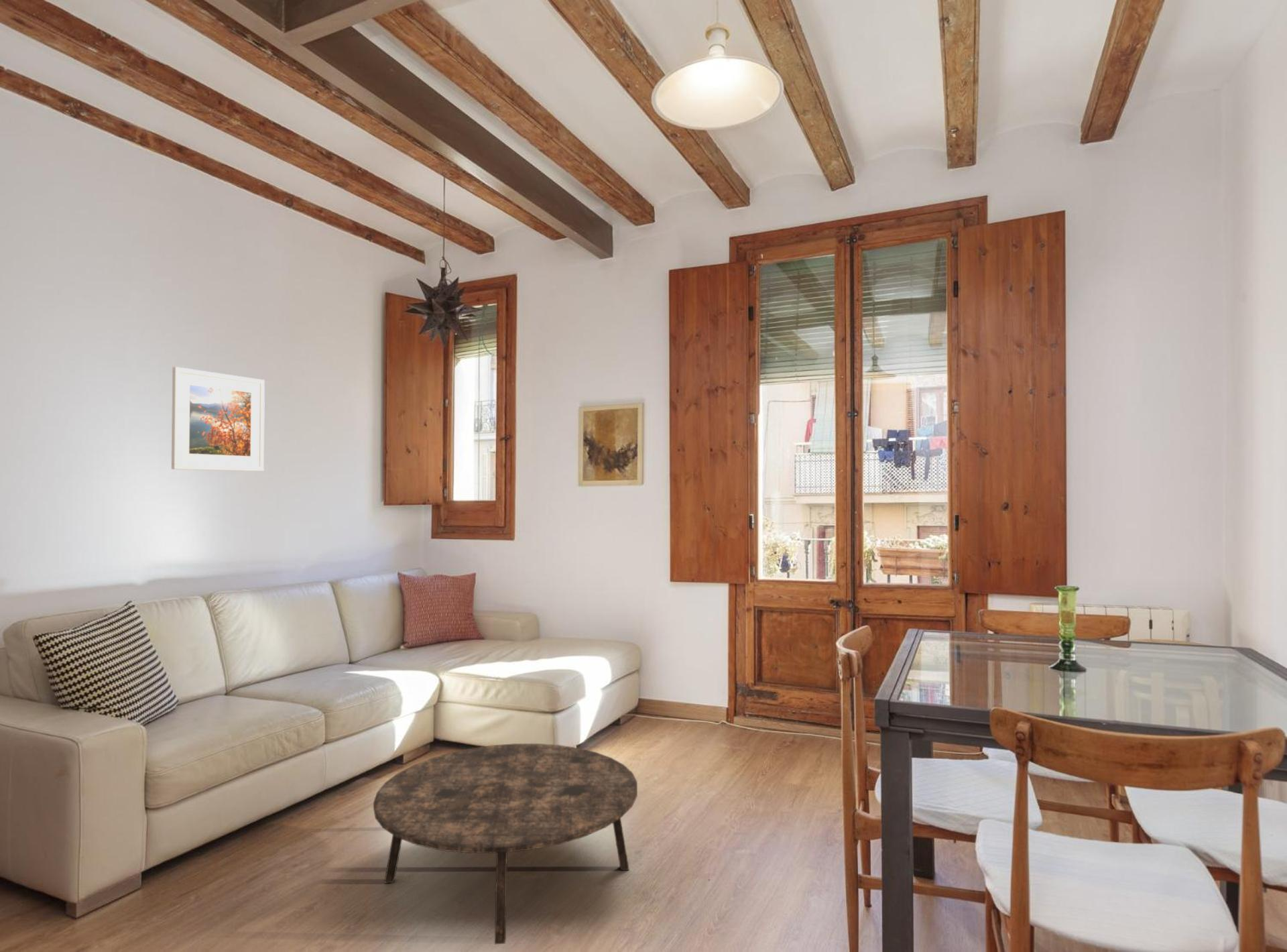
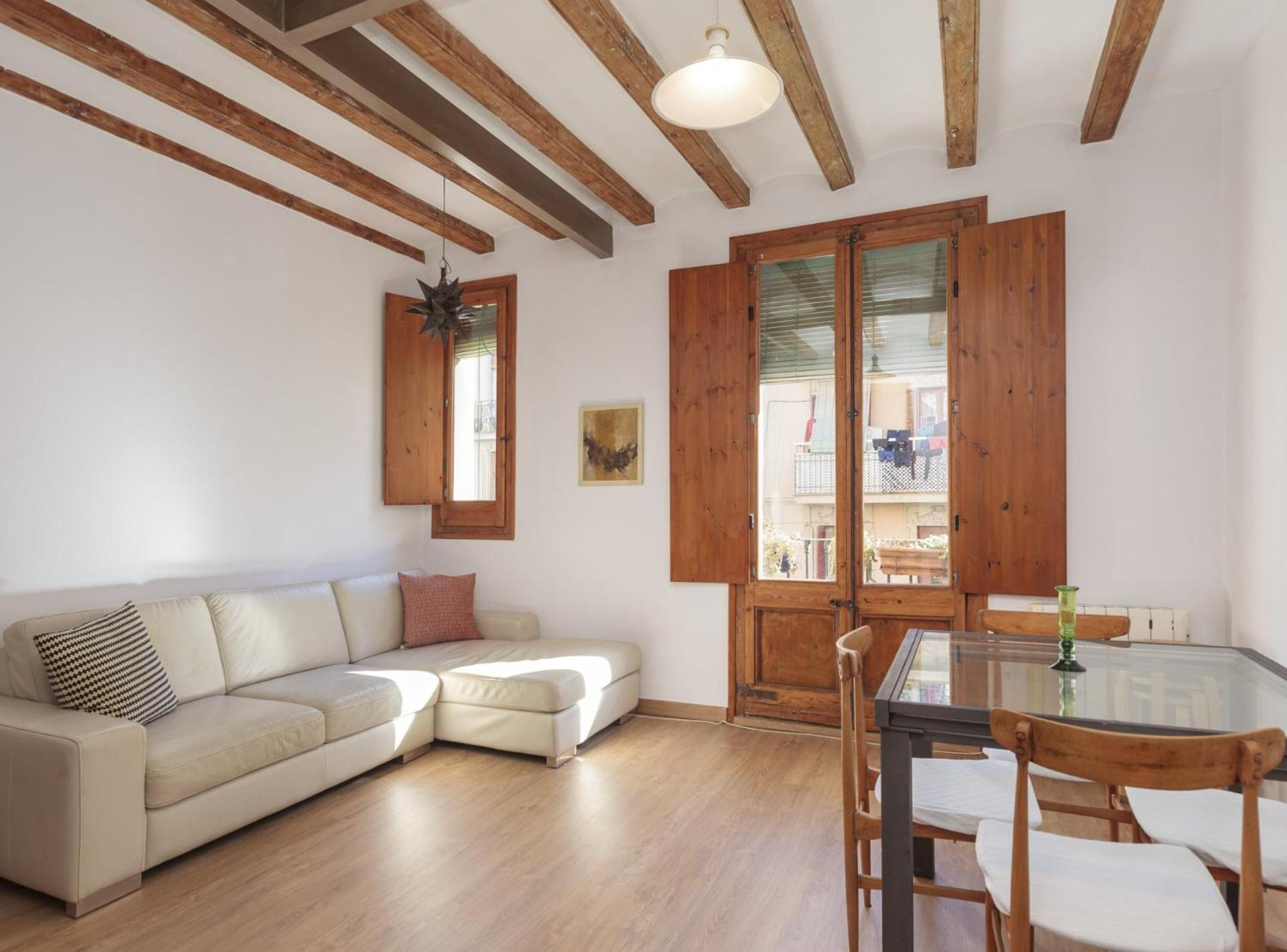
- coffee table [373,743,638,945]
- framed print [171,366,265,472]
